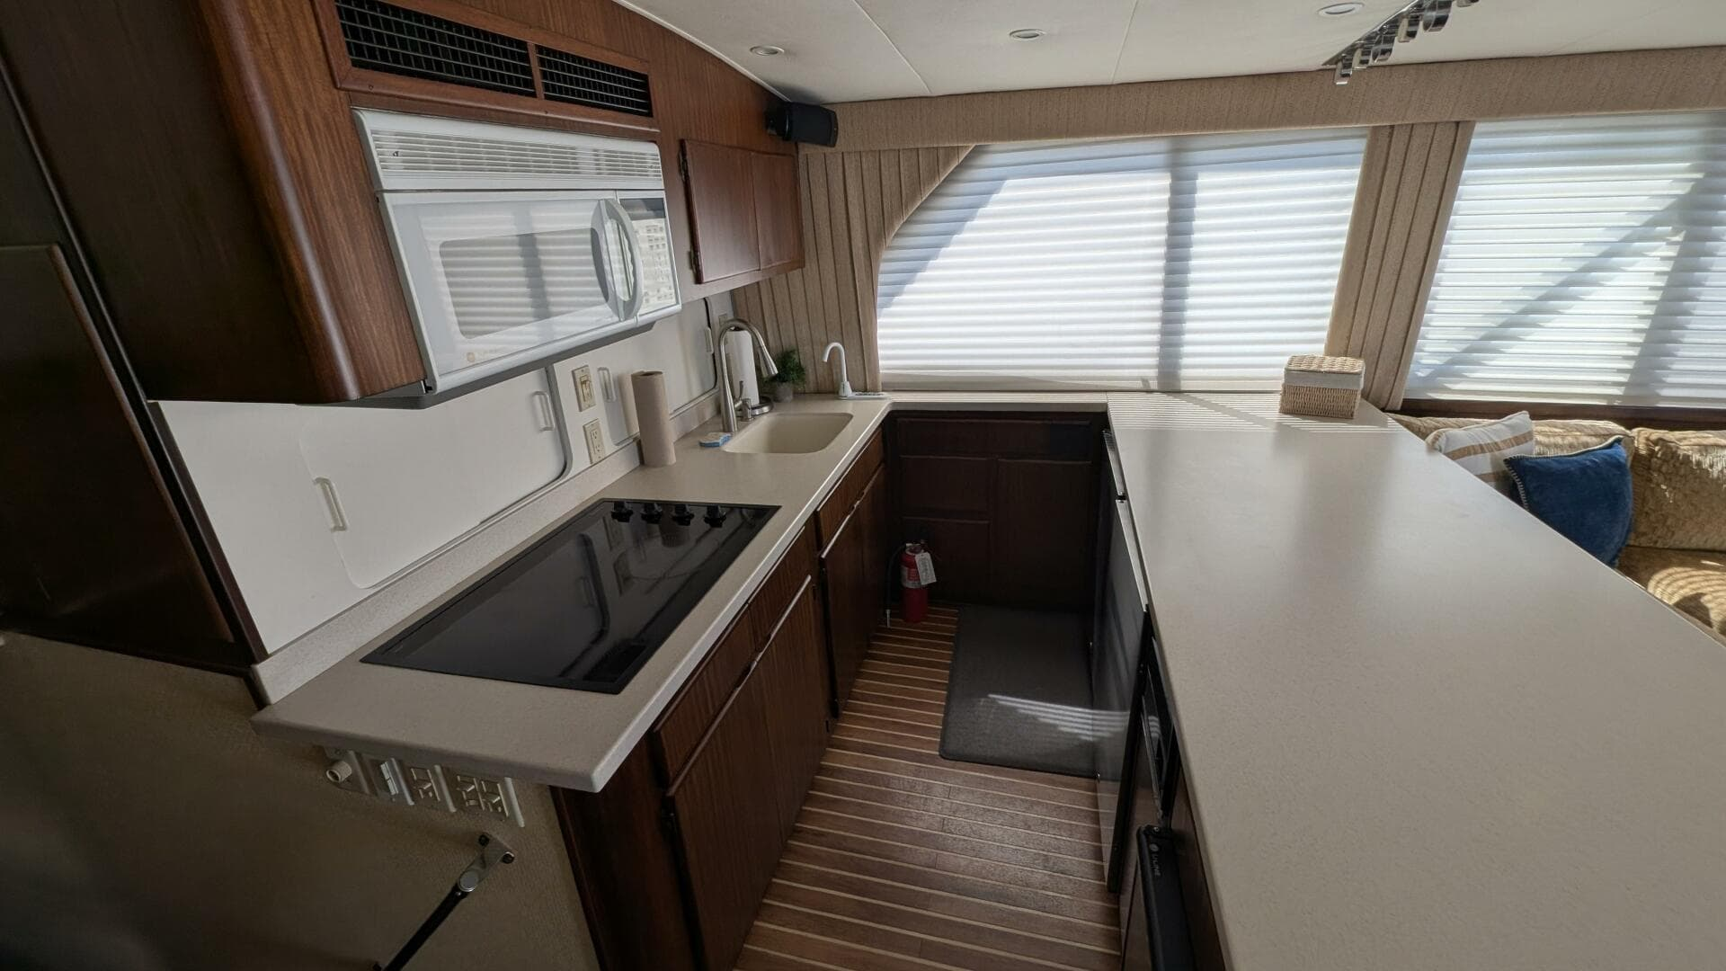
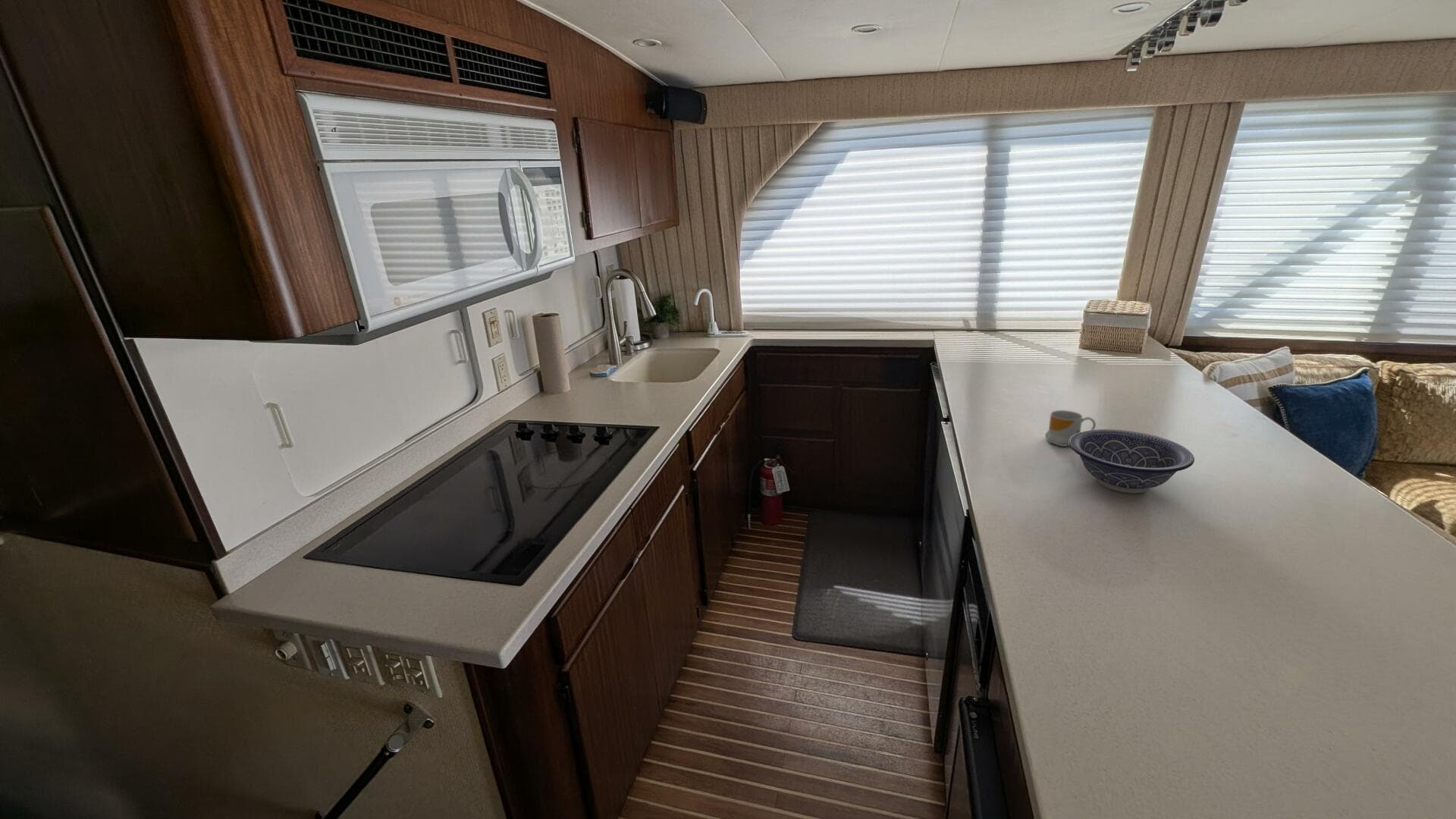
+ decorative bowl [1069,428,1195,494]
+ mug [1044,409,1097,447]
